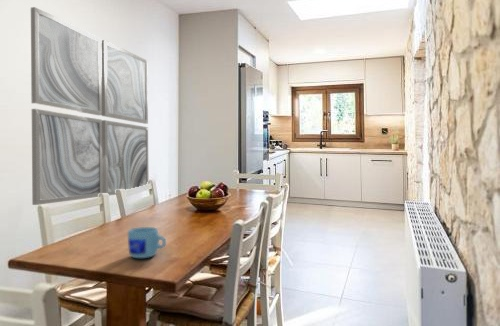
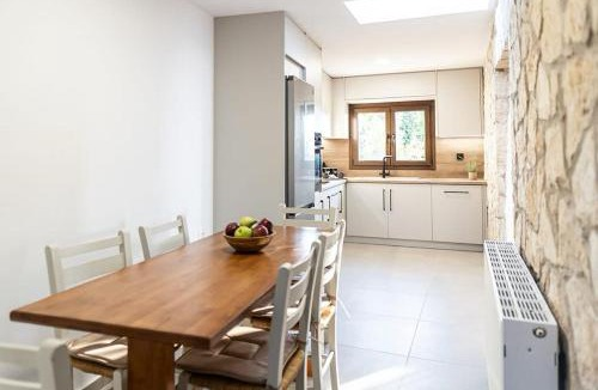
- wall art [30,6,150,206]
- mug [127,226,167,259]
